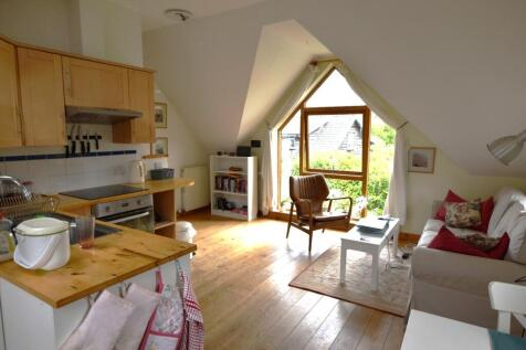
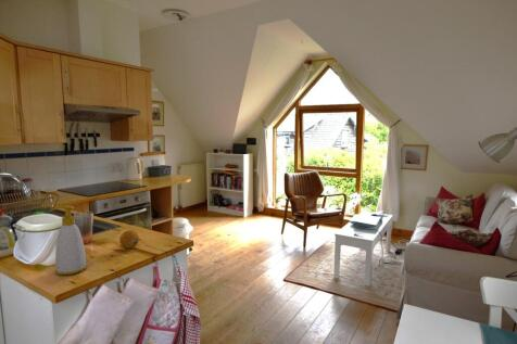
+ soap bottle [49,204,88,276]
+ fruit [118,229,140,250]
